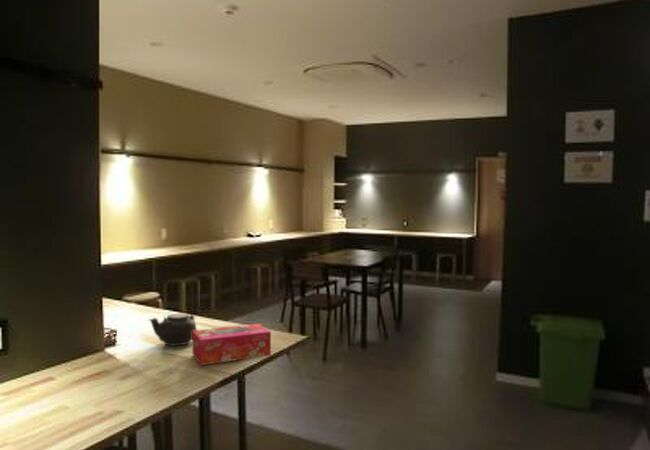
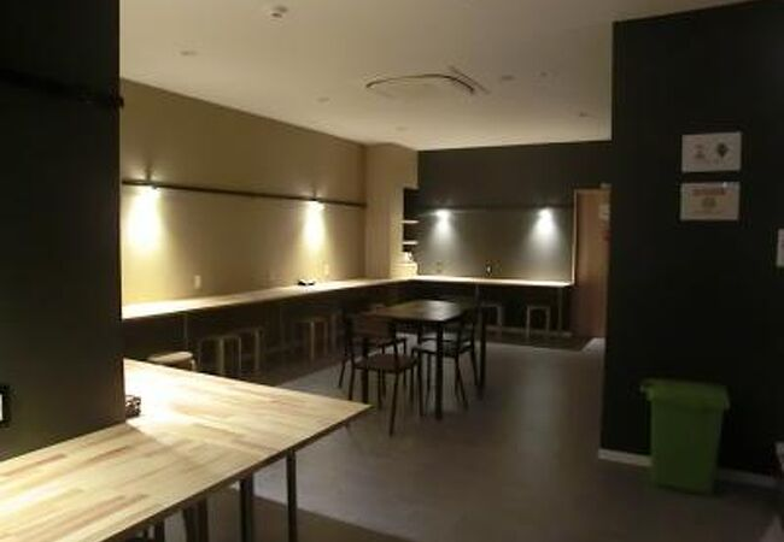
- teapot [148,313,198,347]
- tissue box [191,322,272,366]
